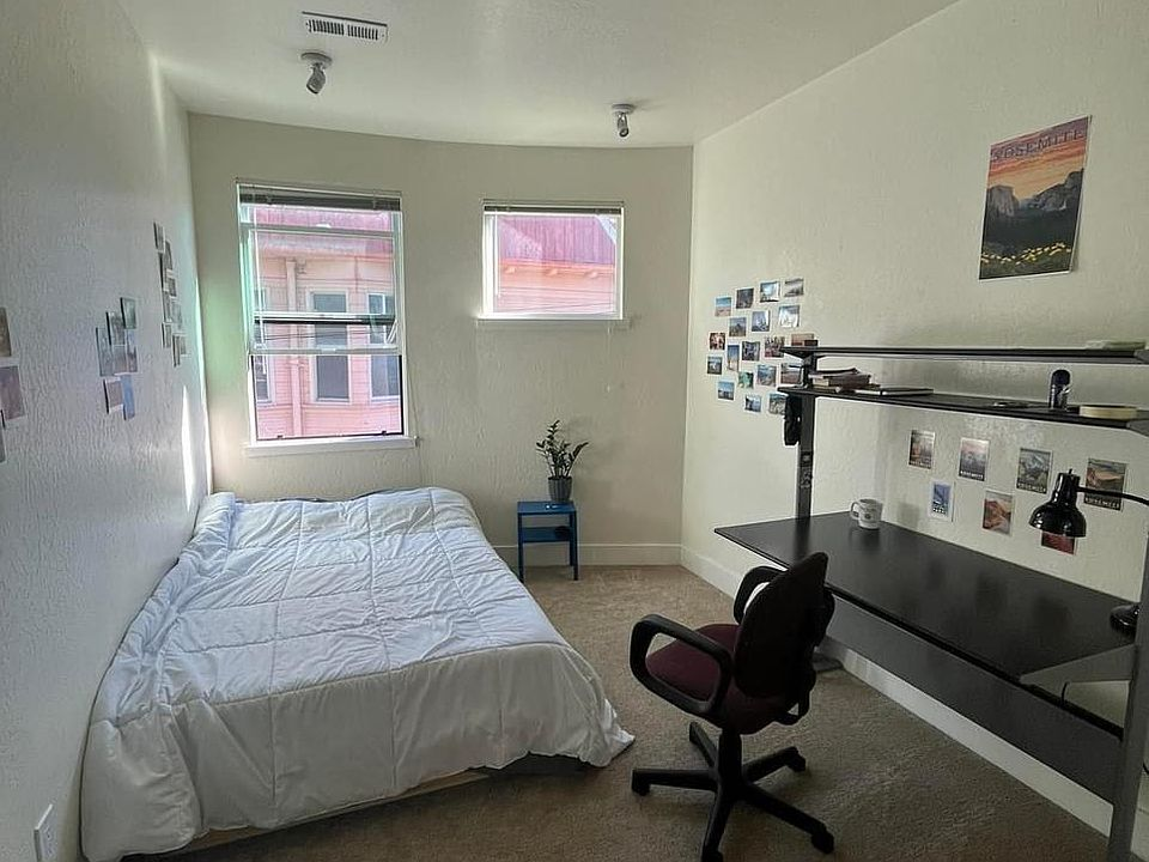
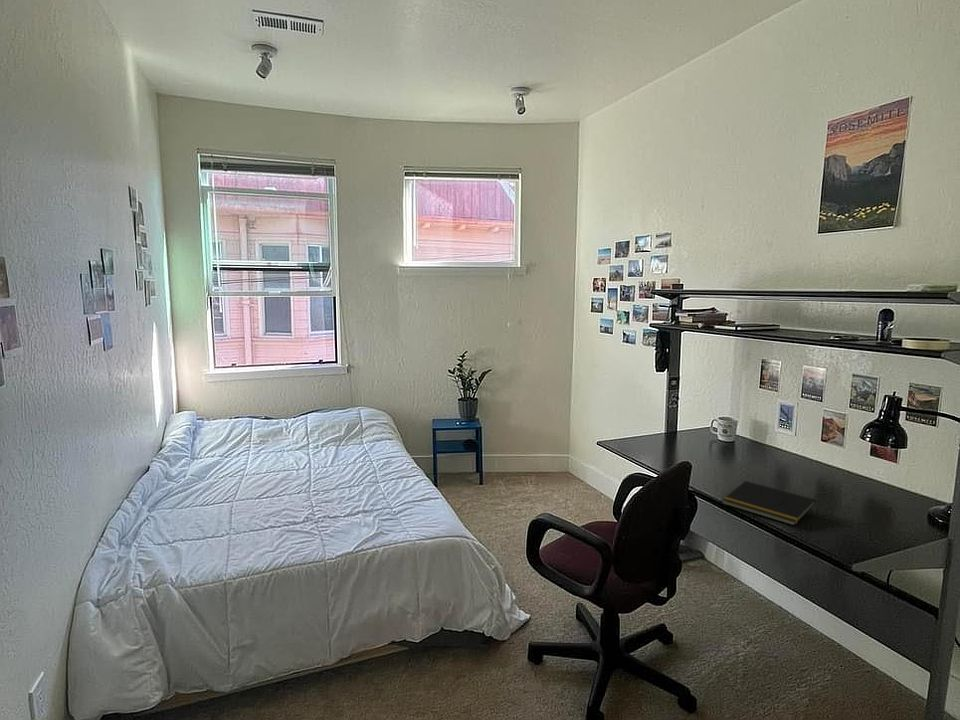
+ notepad [721,480,817,526]
